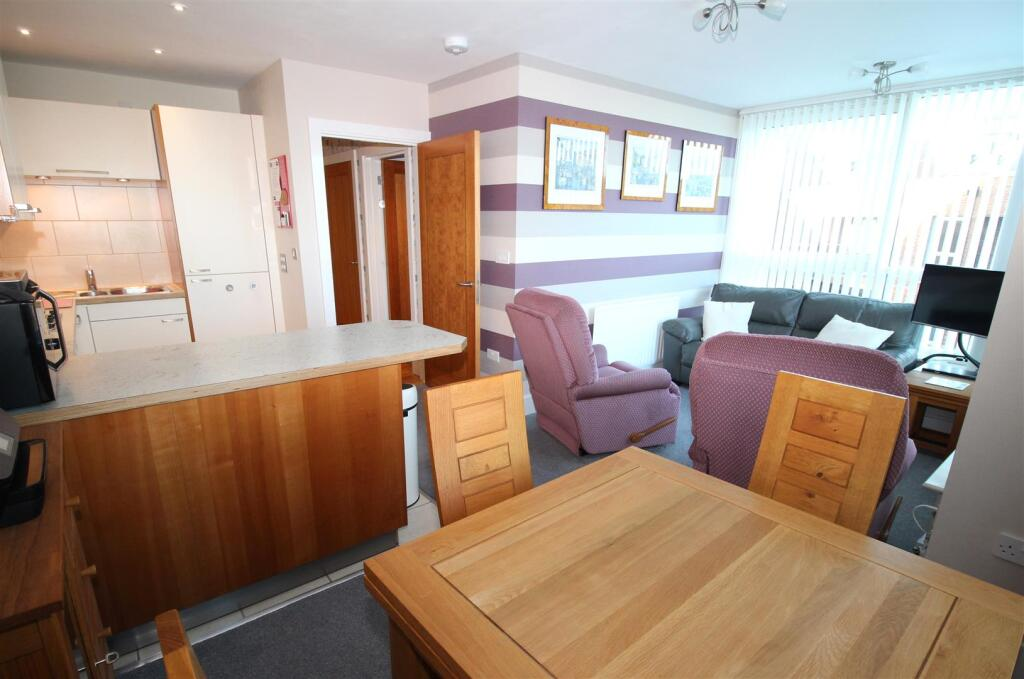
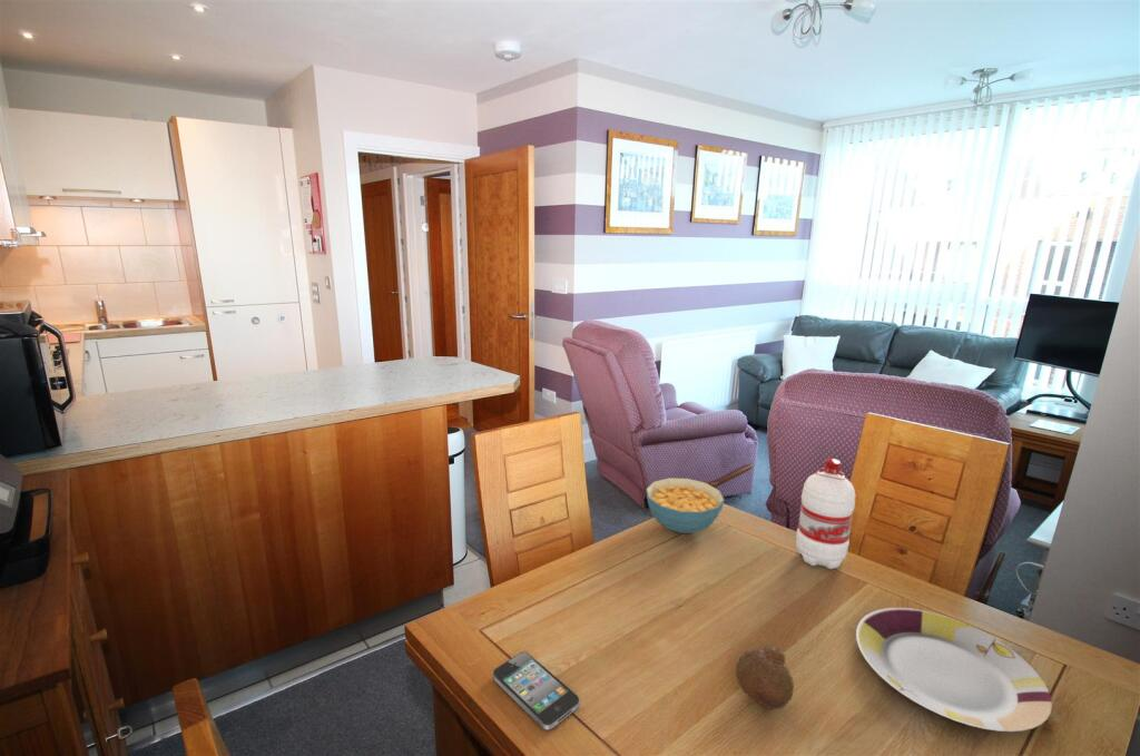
+ smartphone [492,651,580,732]
+ cereal bowl [645,477,725,534]
+ plate [855,607,1053,733]
+ water bottle [795,458,857,570]
+ fruit [735,645,795,710]
